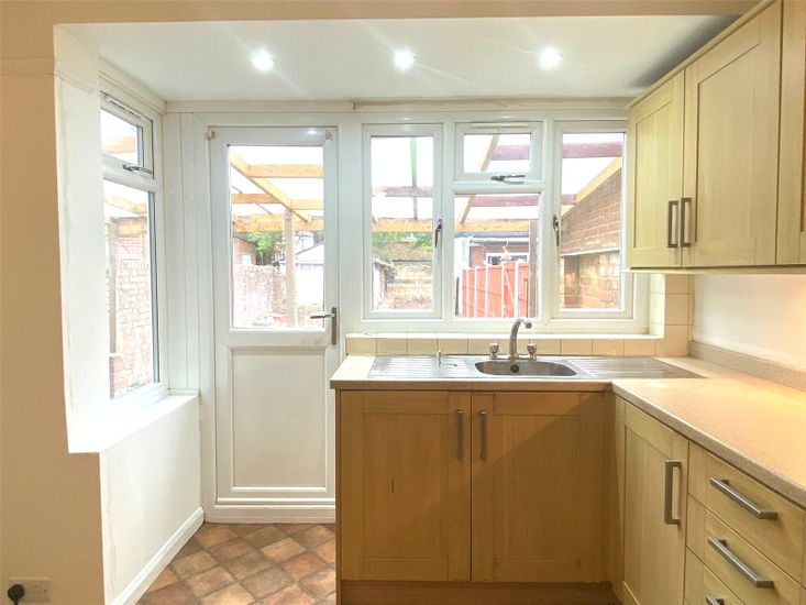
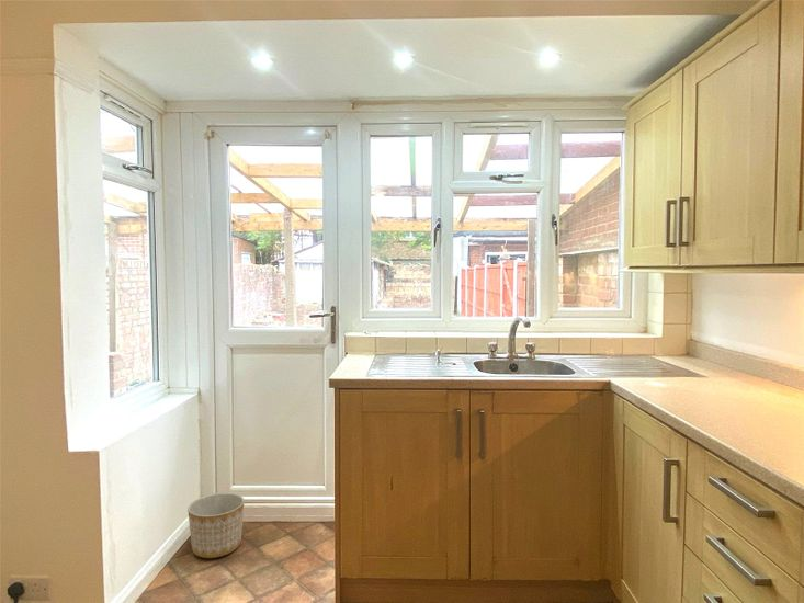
+ planter [186,492,246,559]
